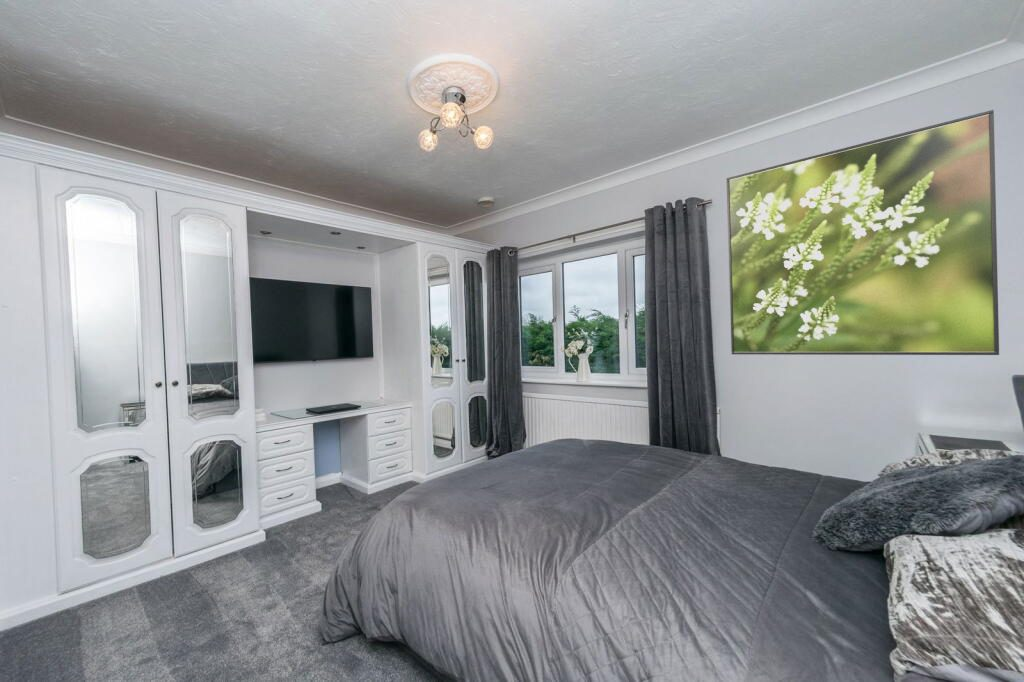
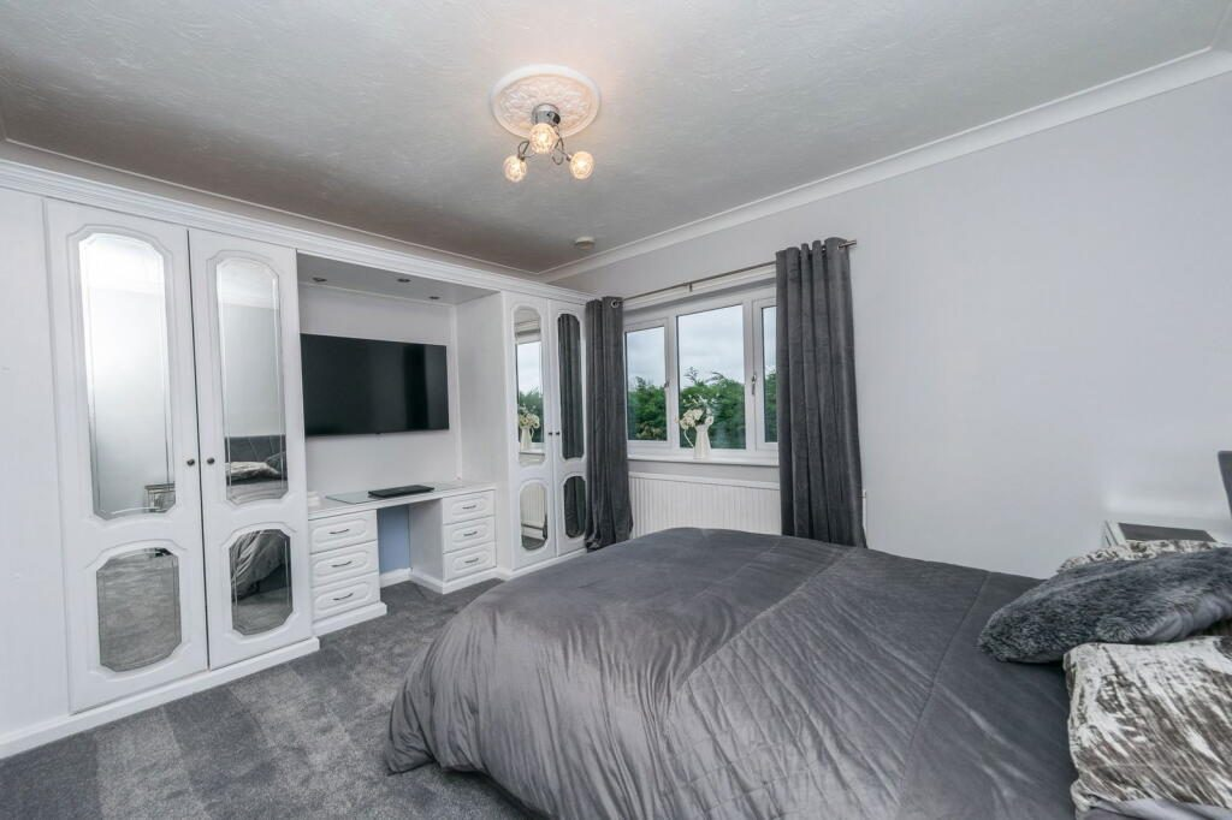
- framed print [725,109,1000,356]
